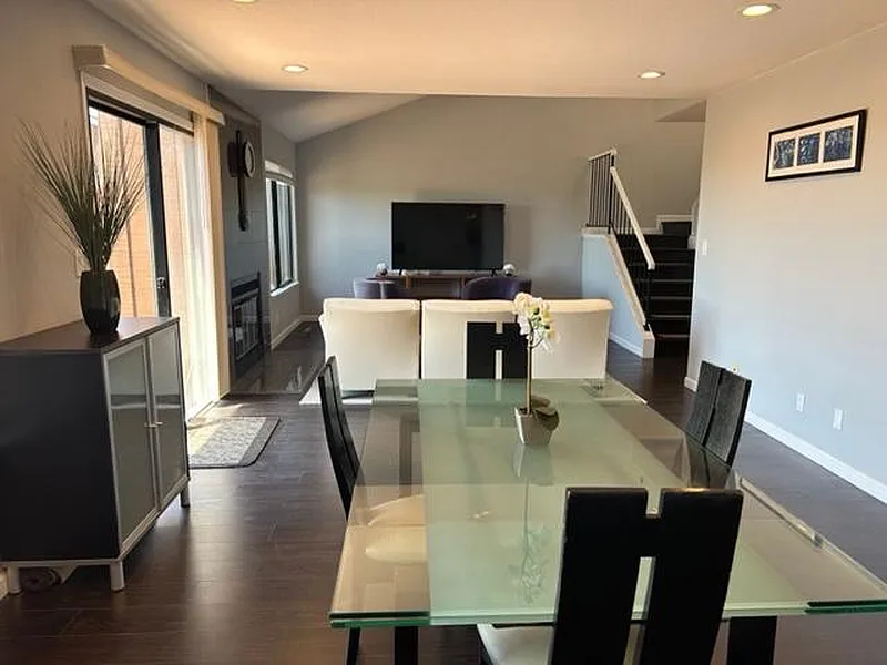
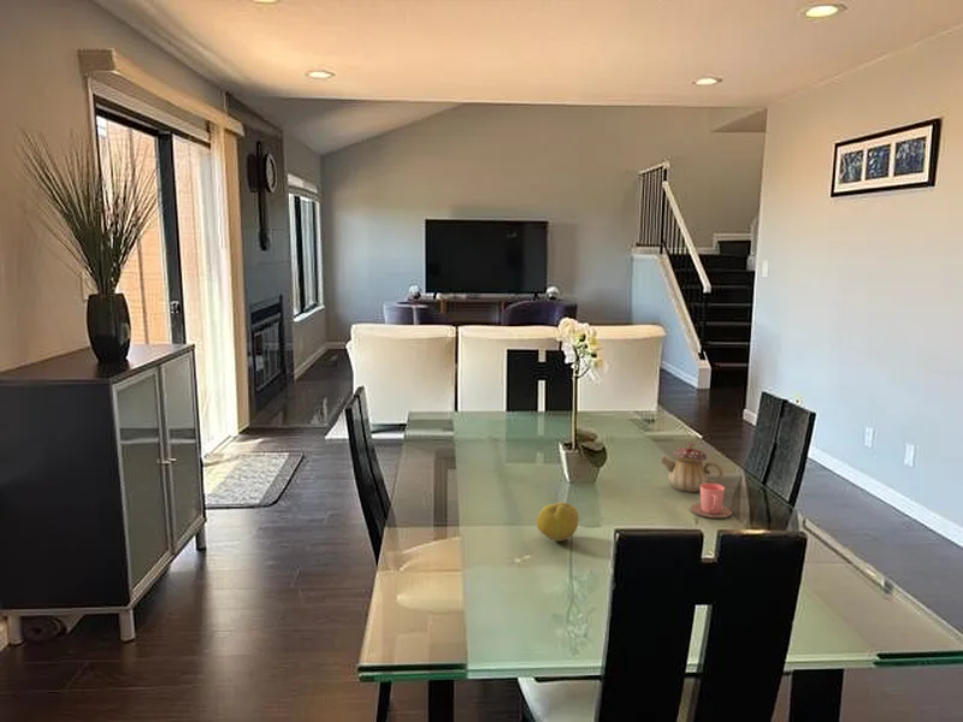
+ fruit [536,501,580,543]
+ teapot [660,442,725,493]
+ cup [690,483,733,519]
